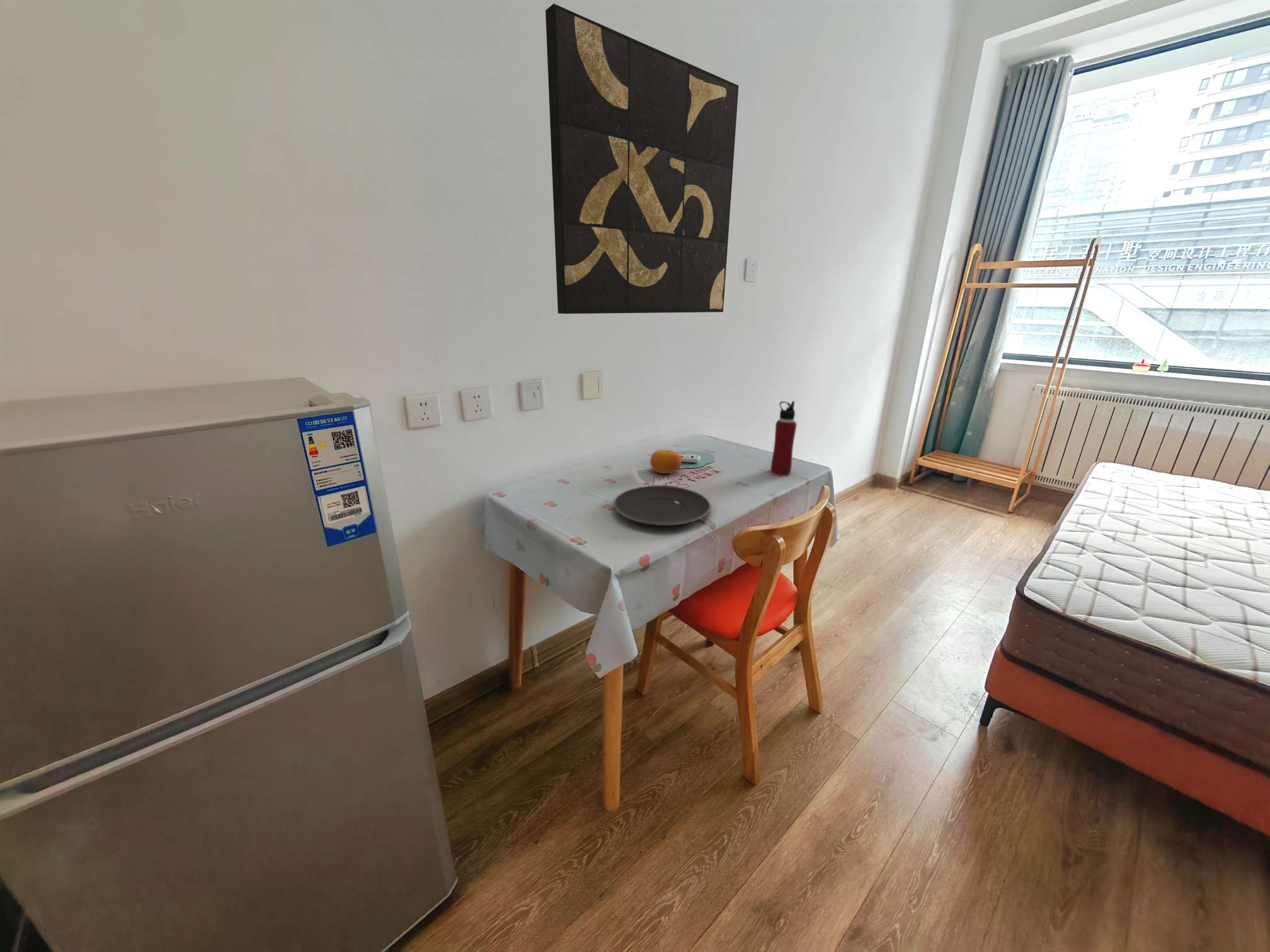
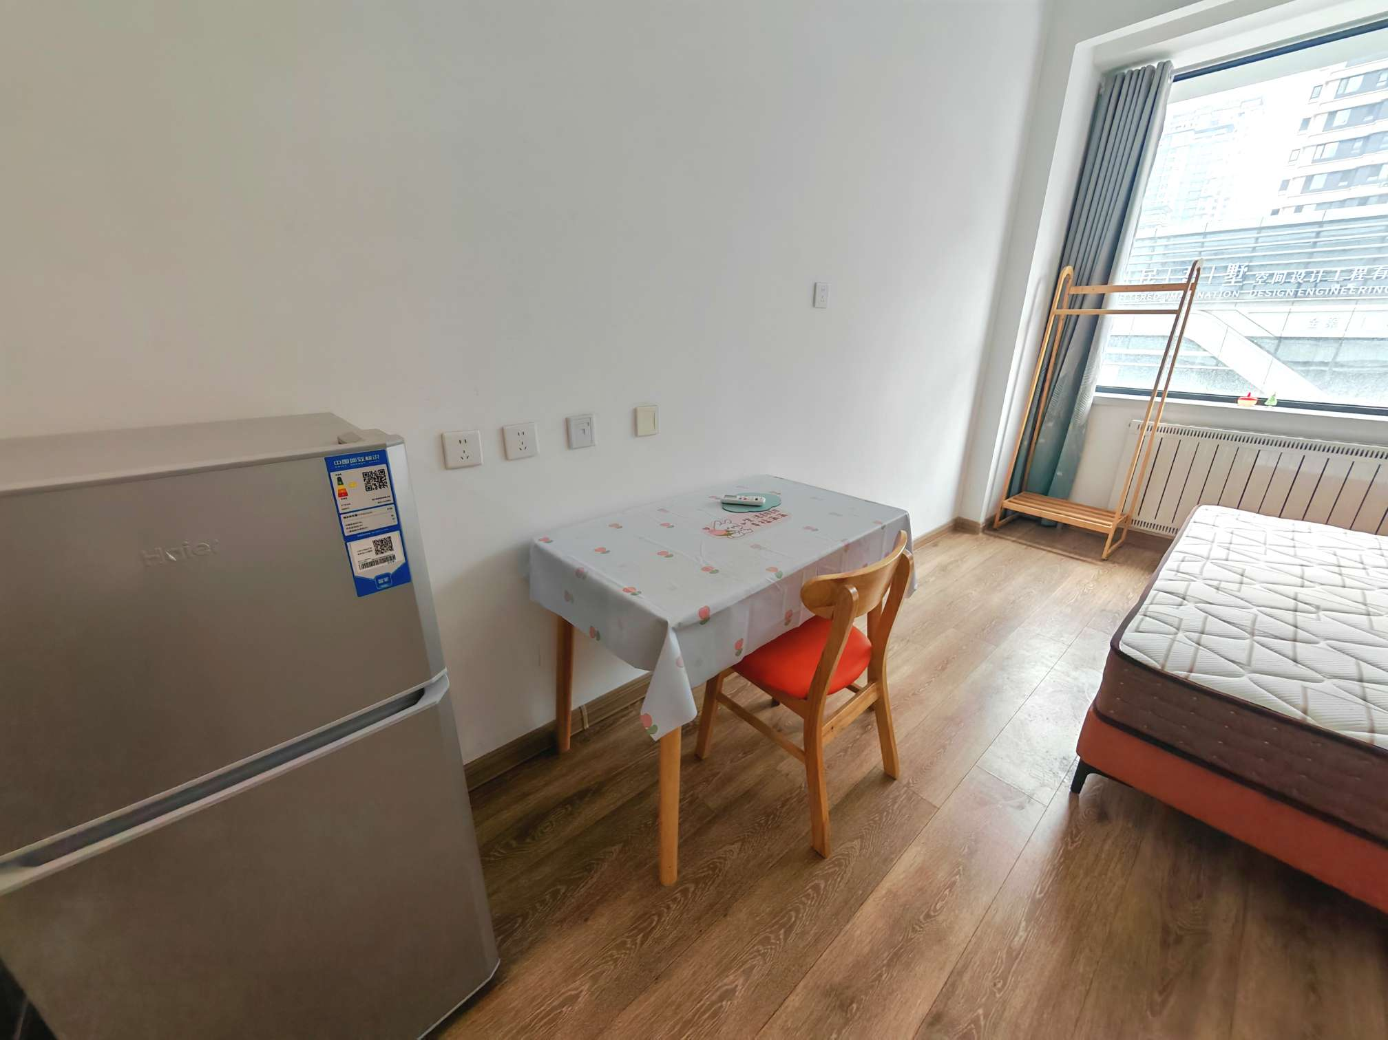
- wall art [545,3,740,314]
- fruit [649,449,682,474]
- water bottle [770,400,798,477]
- plate [613,485,712,526]
